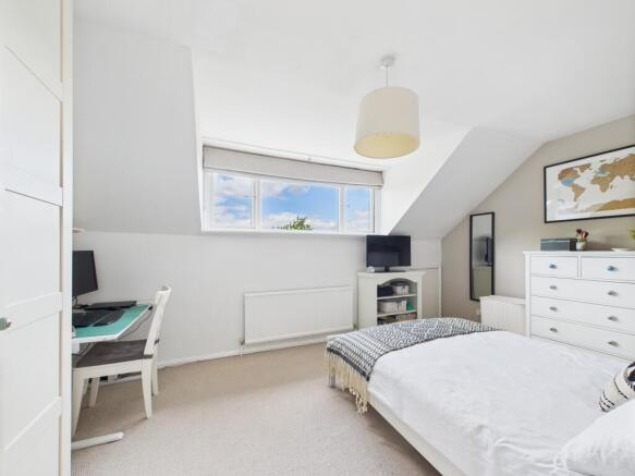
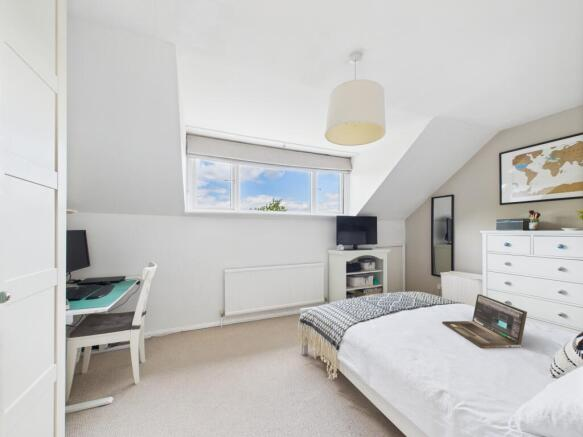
+ laptop [441,293,528,349]
